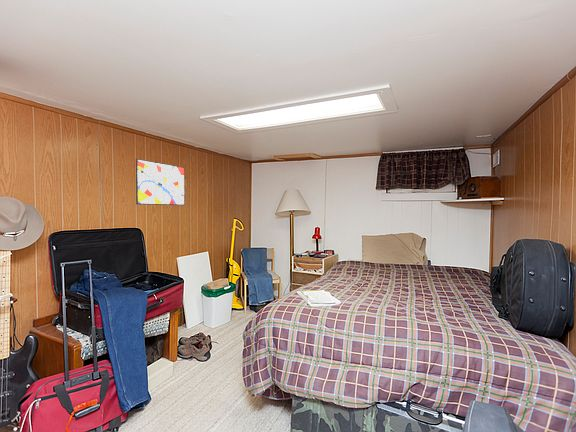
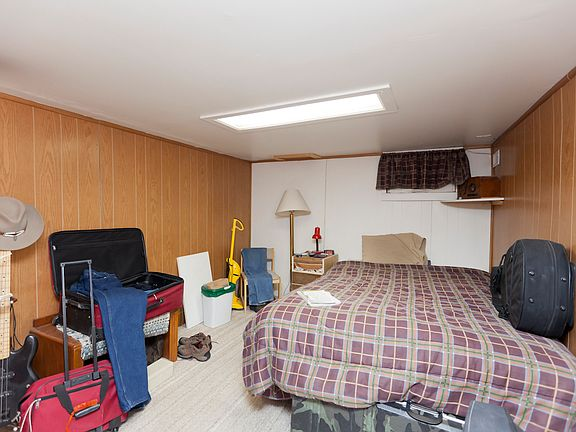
- wall art [135,158,186,206]
